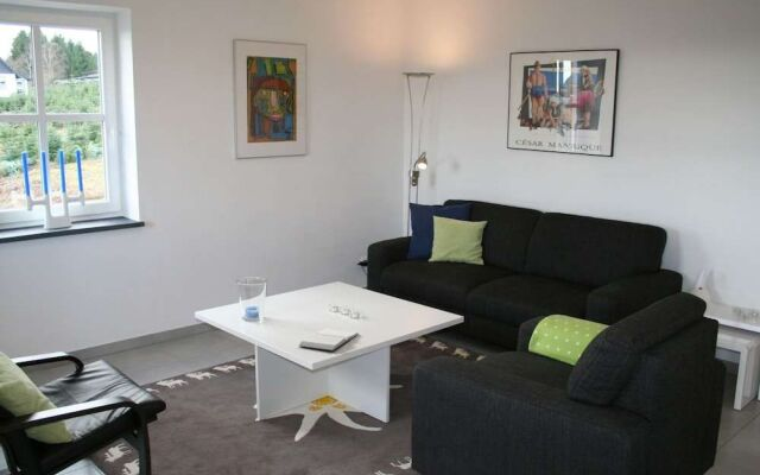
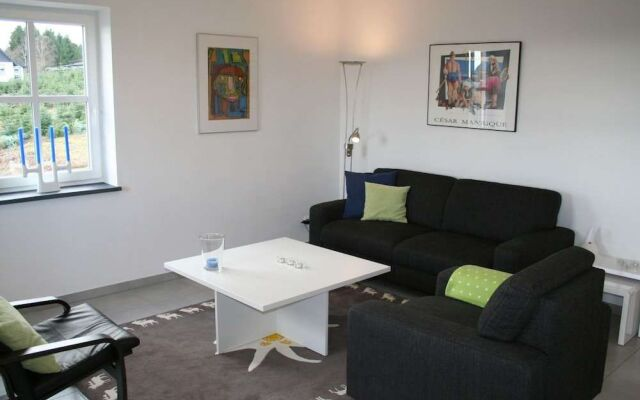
- book [298,328,360,352]
